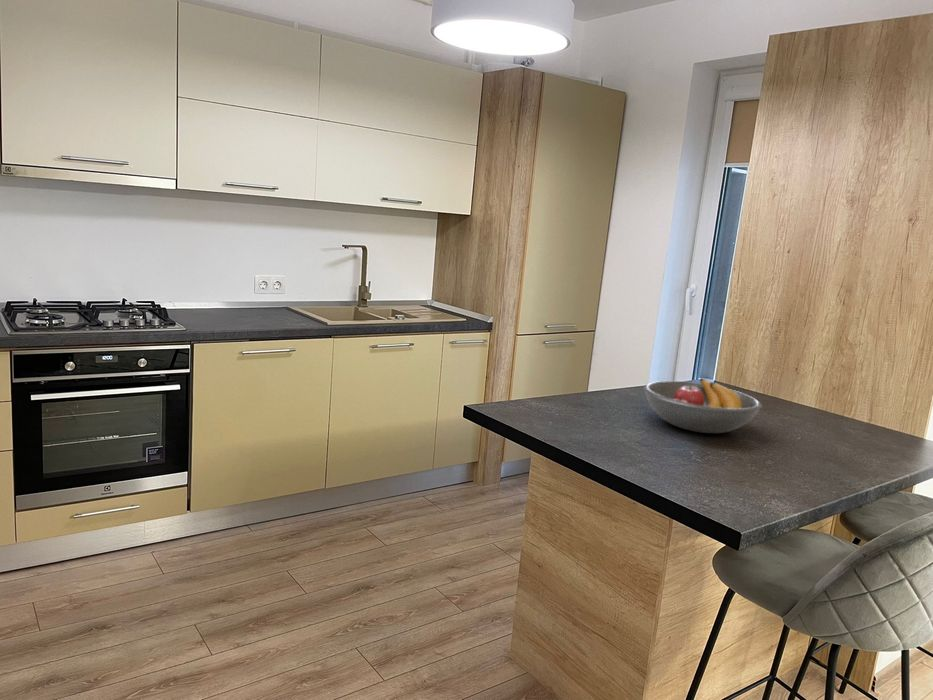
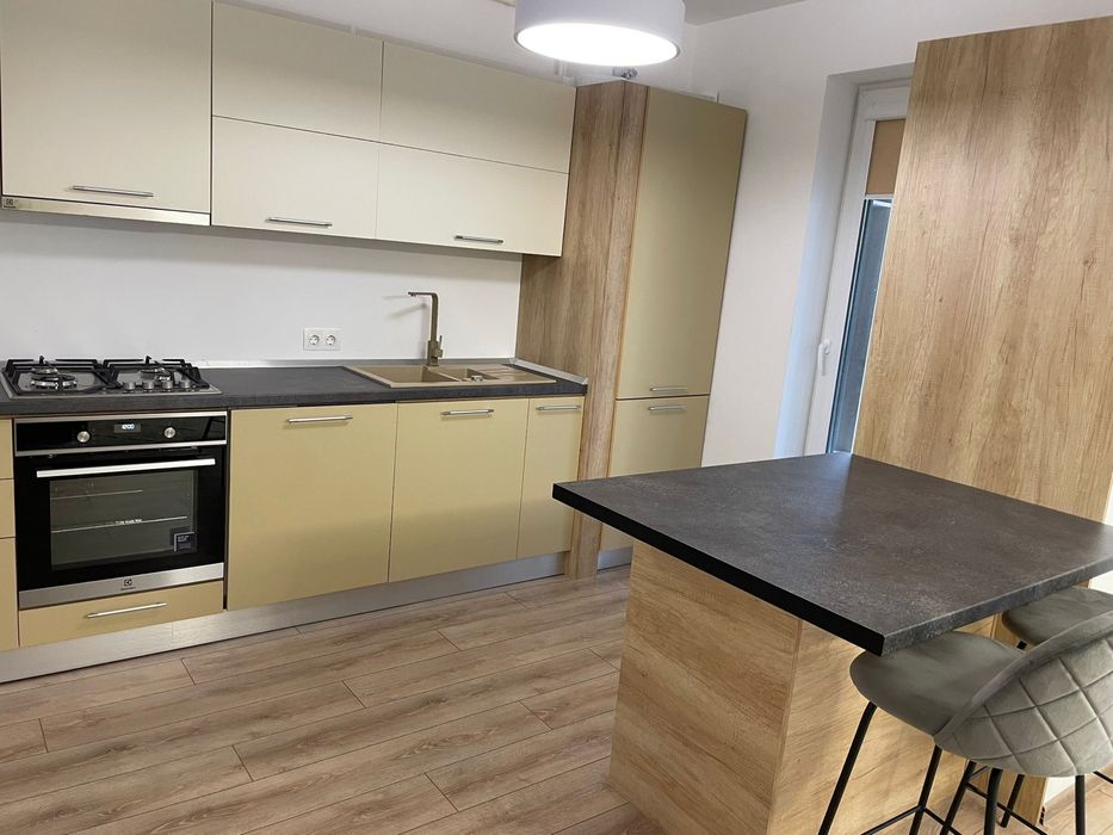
- fruit bowl [642,377,763,434]
